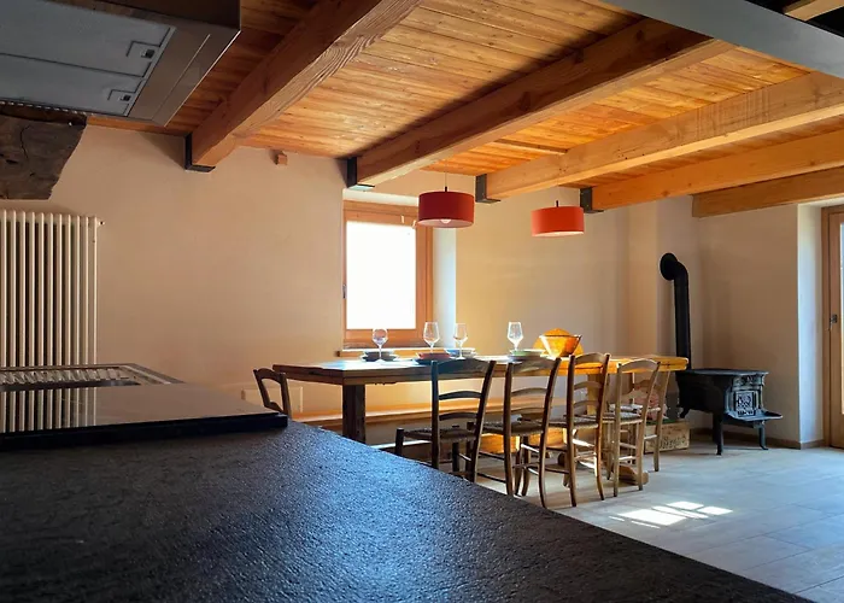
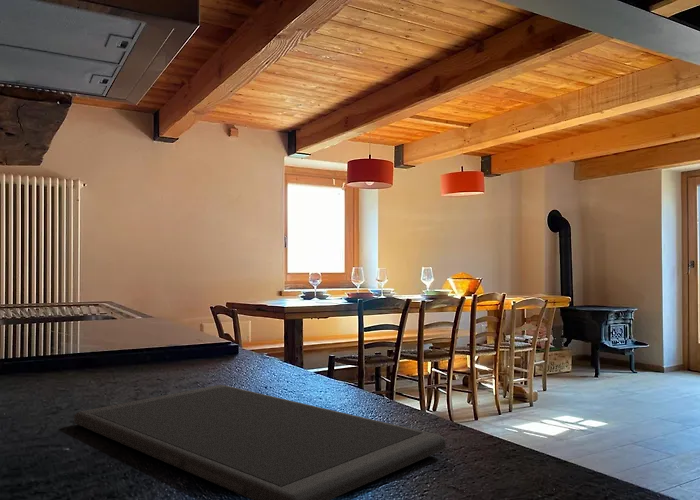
+ cutting board [73,384,447,500]
